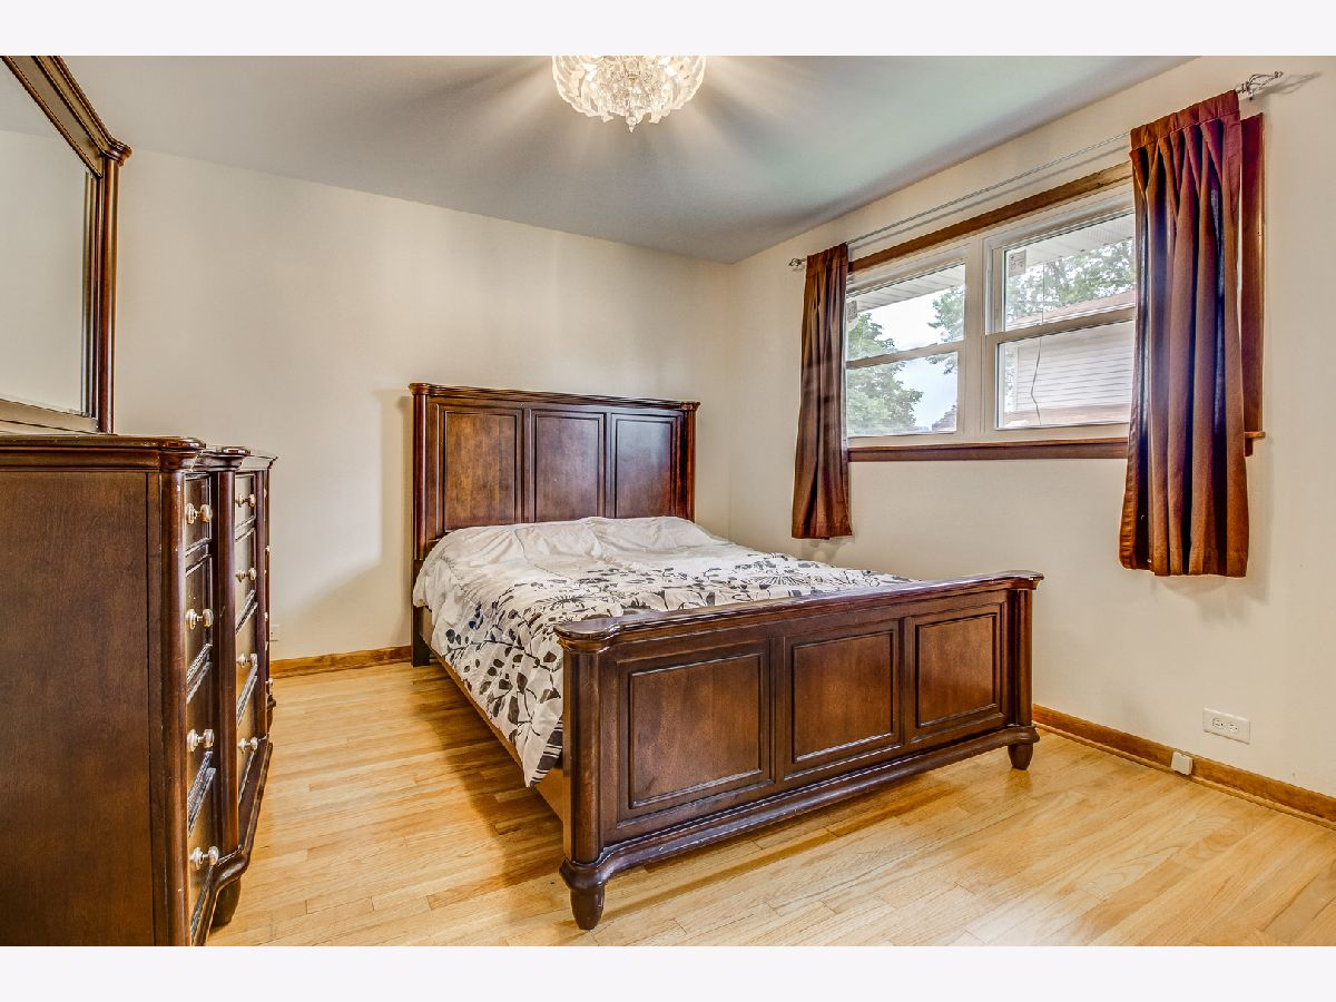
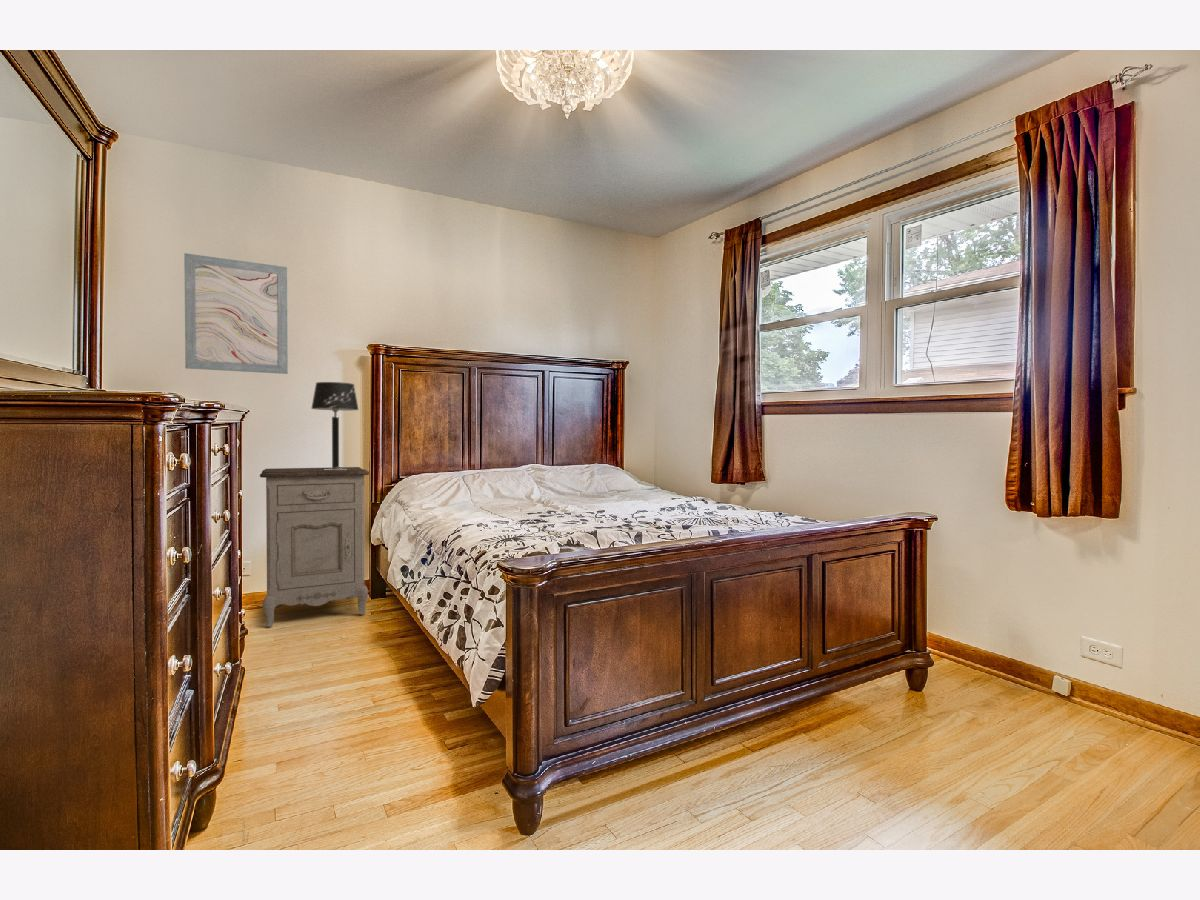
+ nightstand [259,466,370,628]
+ wall art [183,252,289,375]
+ table lamp [310,381,360,470]
